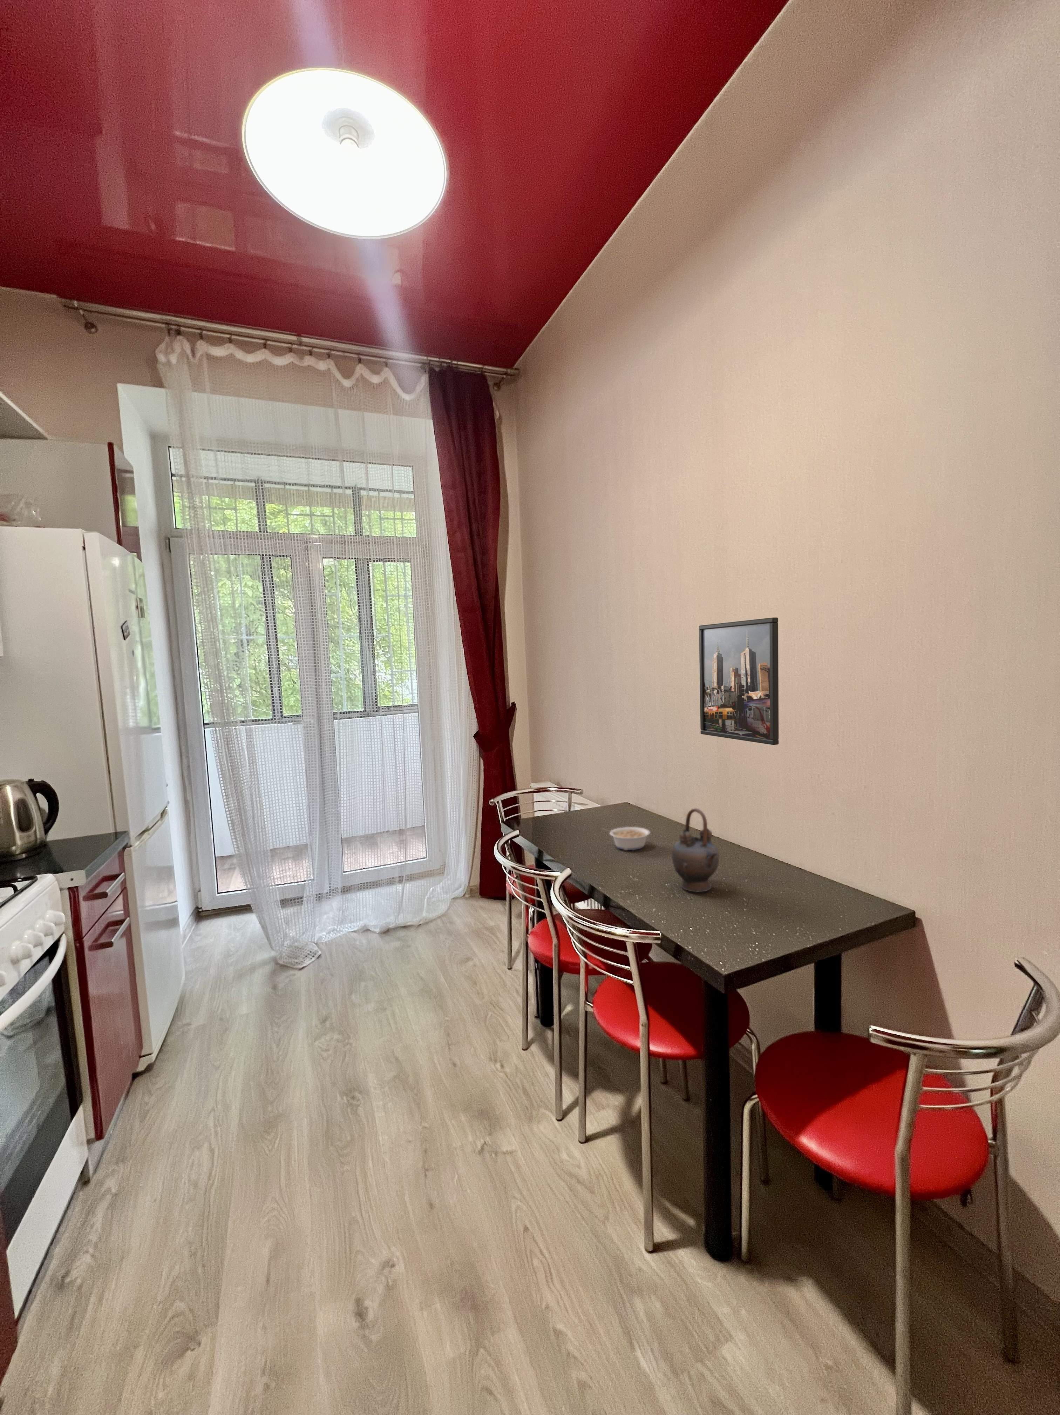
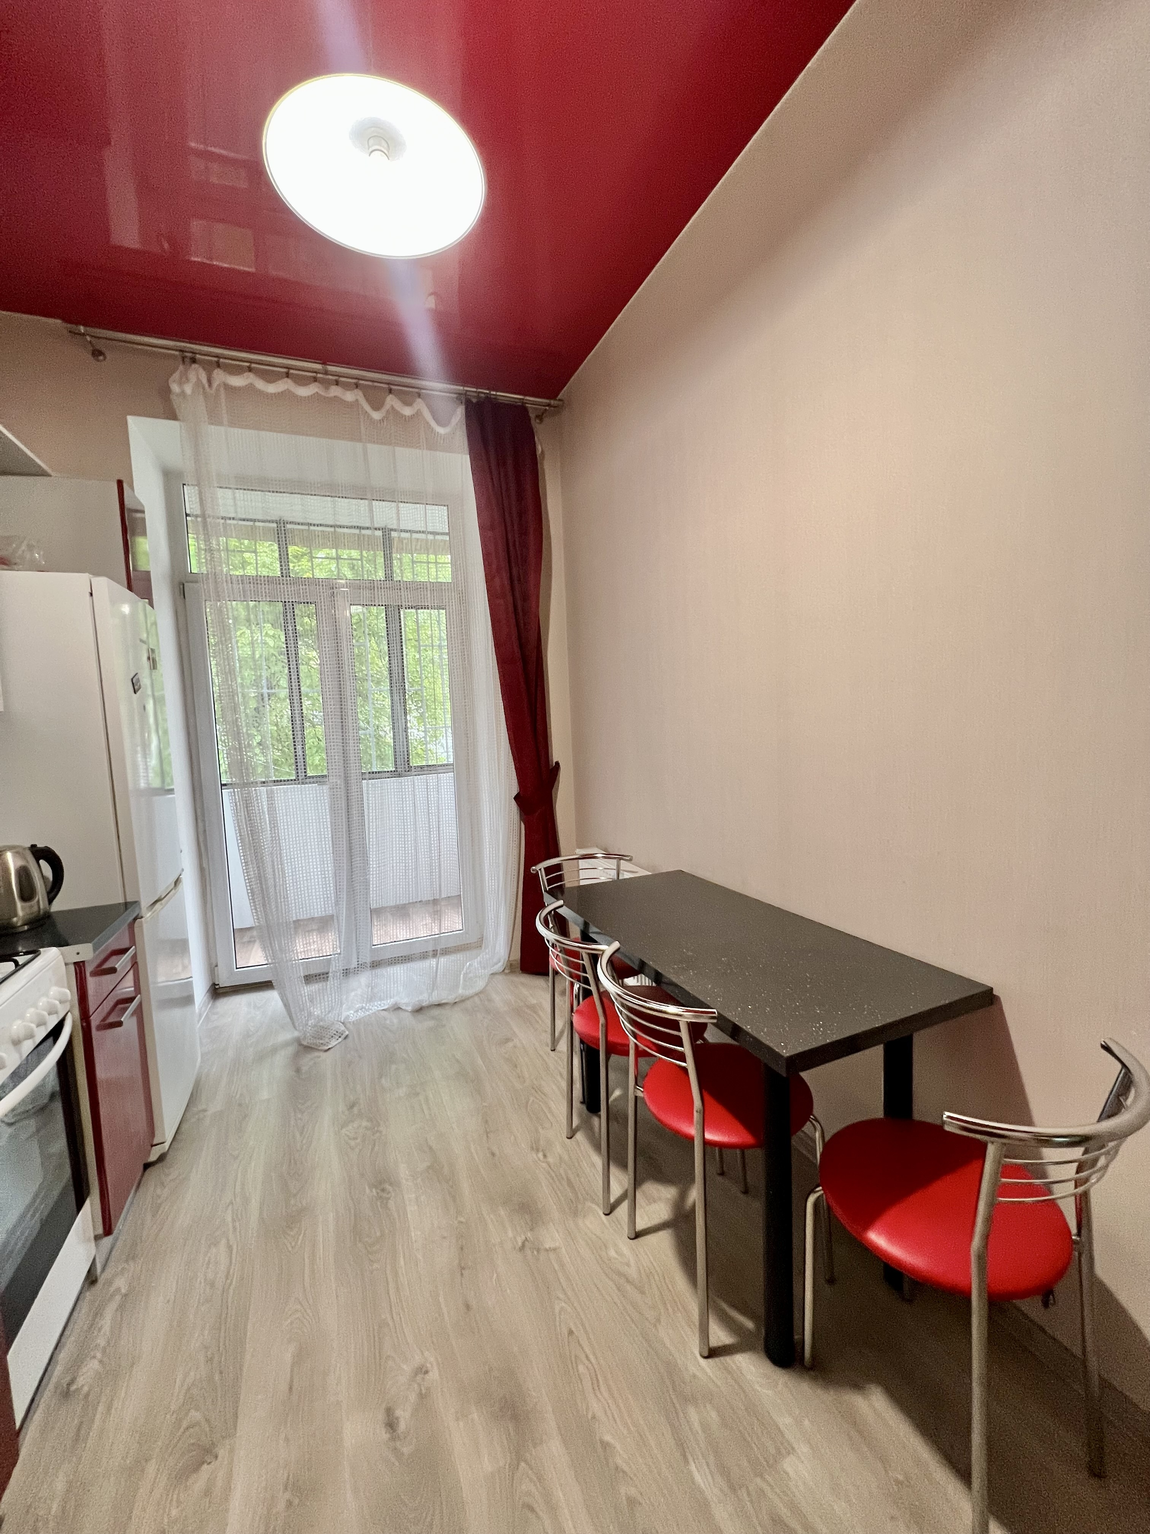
- legume [601,827,650,851]
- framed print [698,617,779,745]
- teapot [671,808,719,892]
